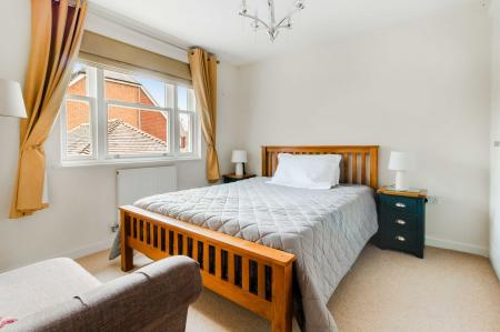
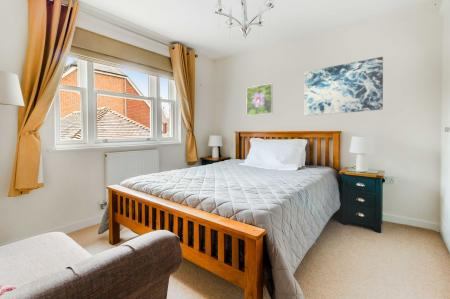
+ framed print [245,82,274,117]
+ wall art [304,56,384,117]
